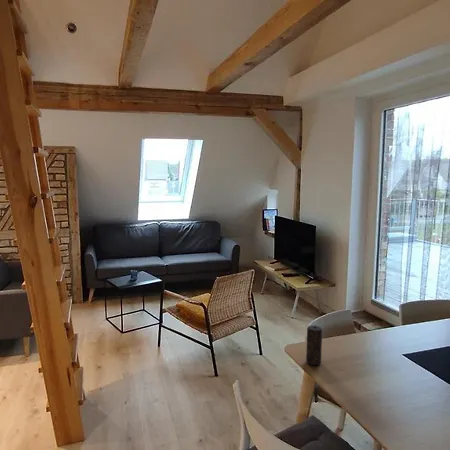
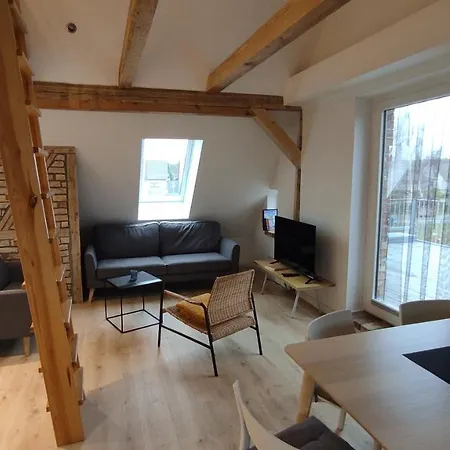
- candle [305,324,323,366]
